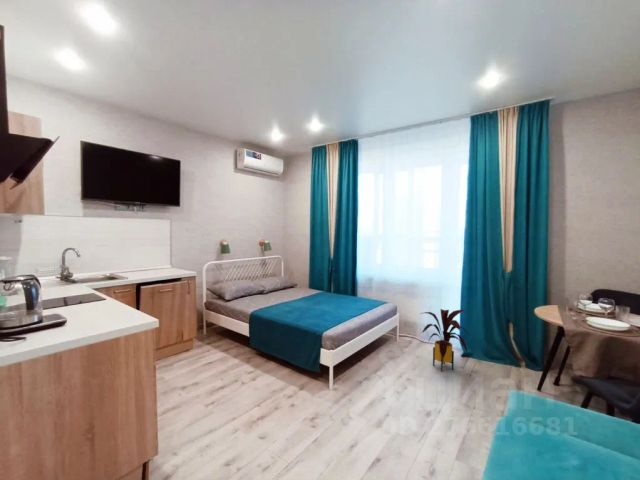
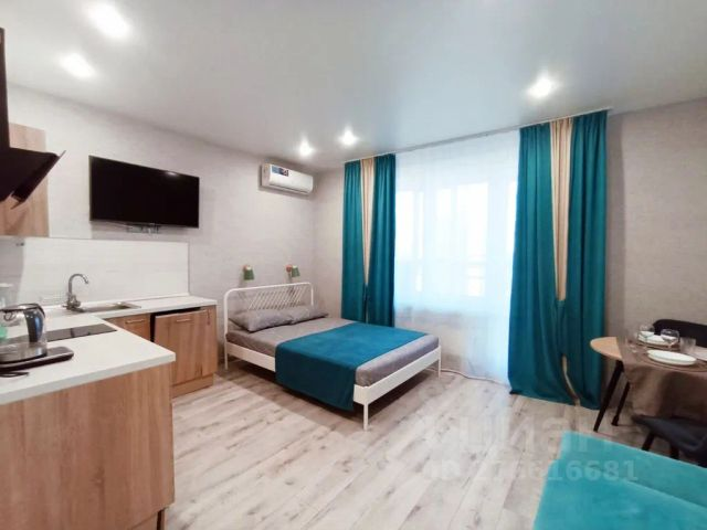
- house plant [419,308,469,372]
